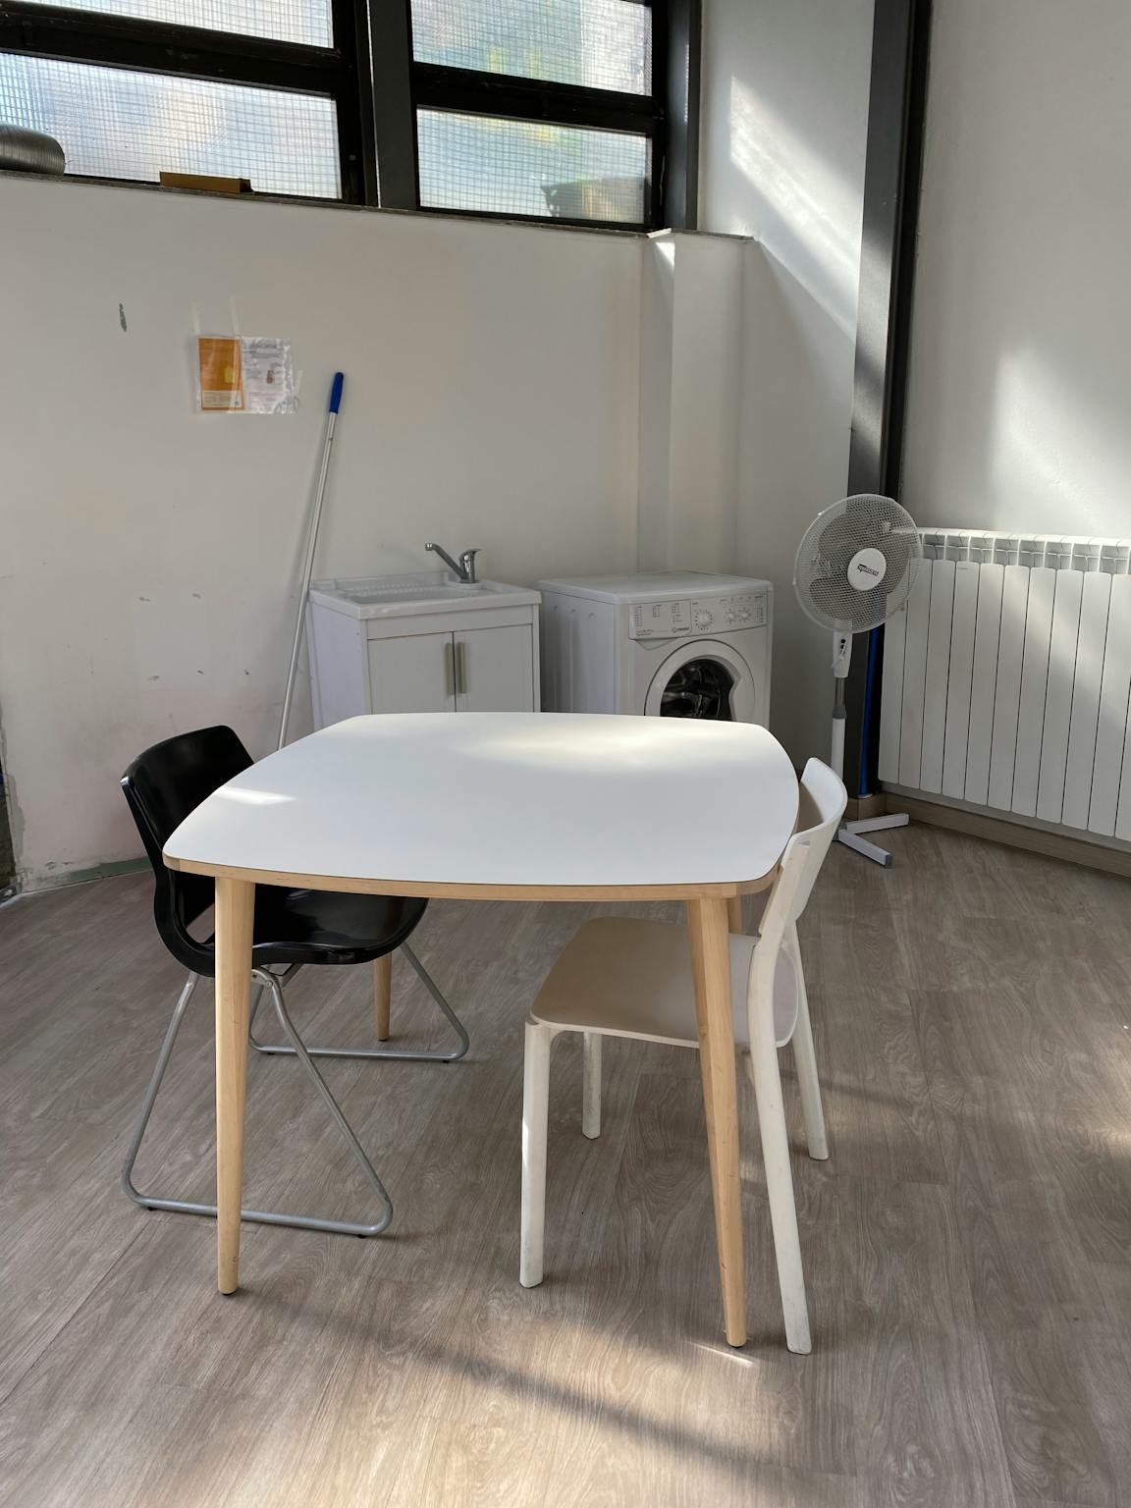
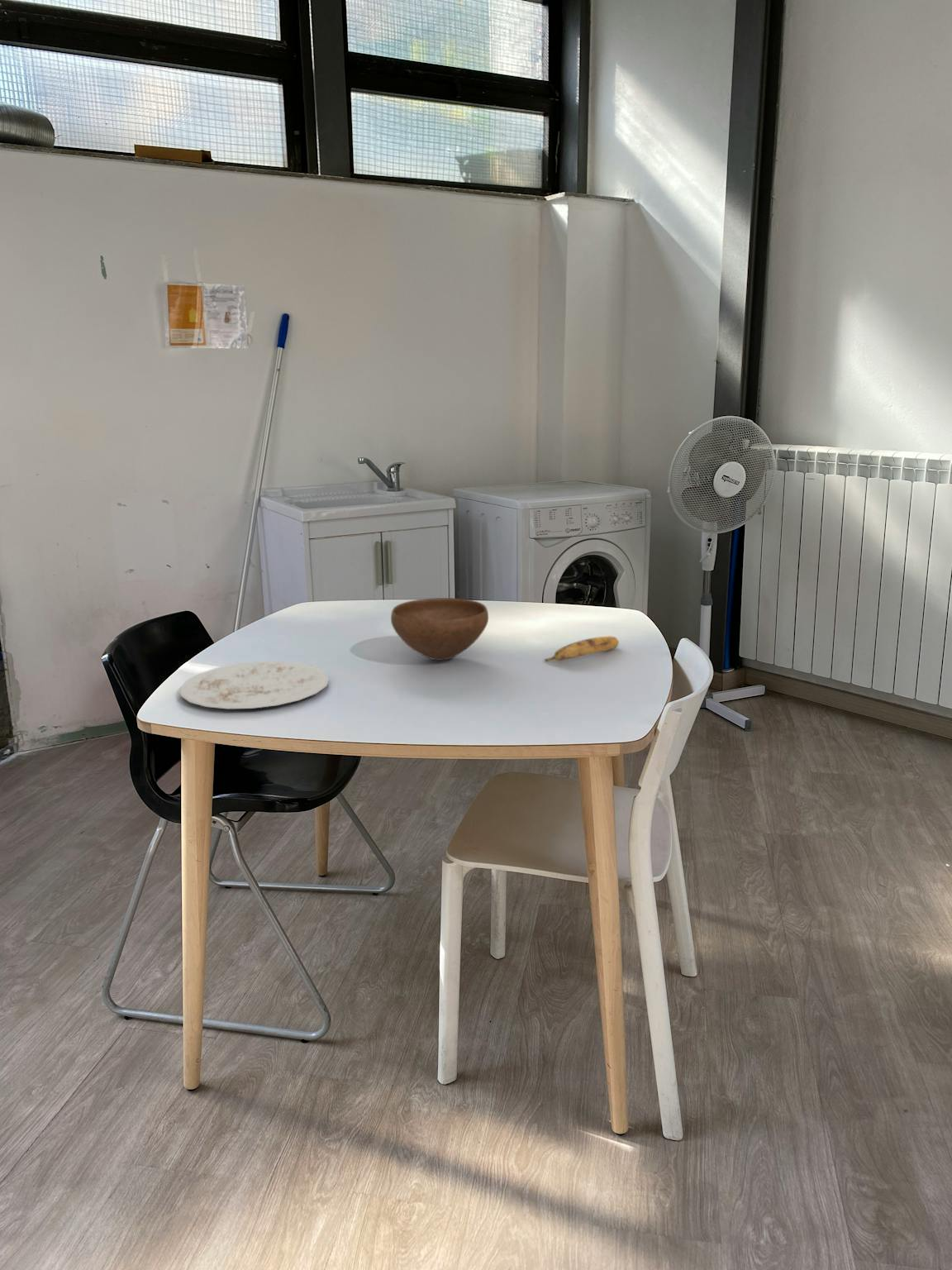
+ banana [544,636,620,662]
+ plate [179,661,330,709]
+ bowl [390,597,489,661]
